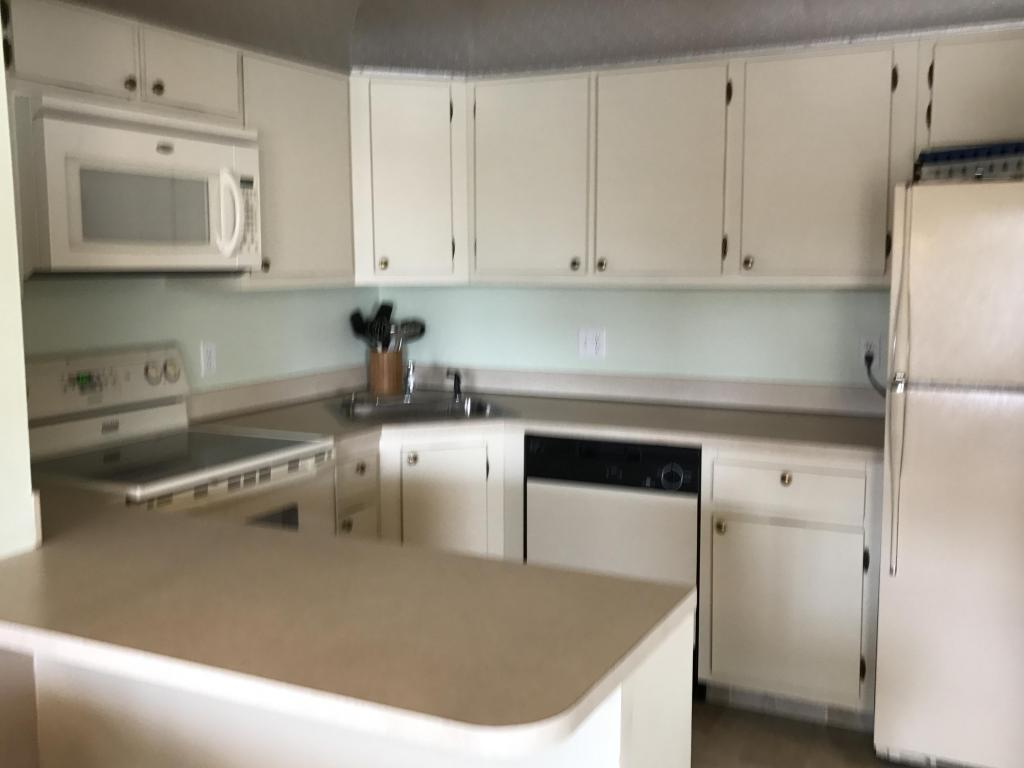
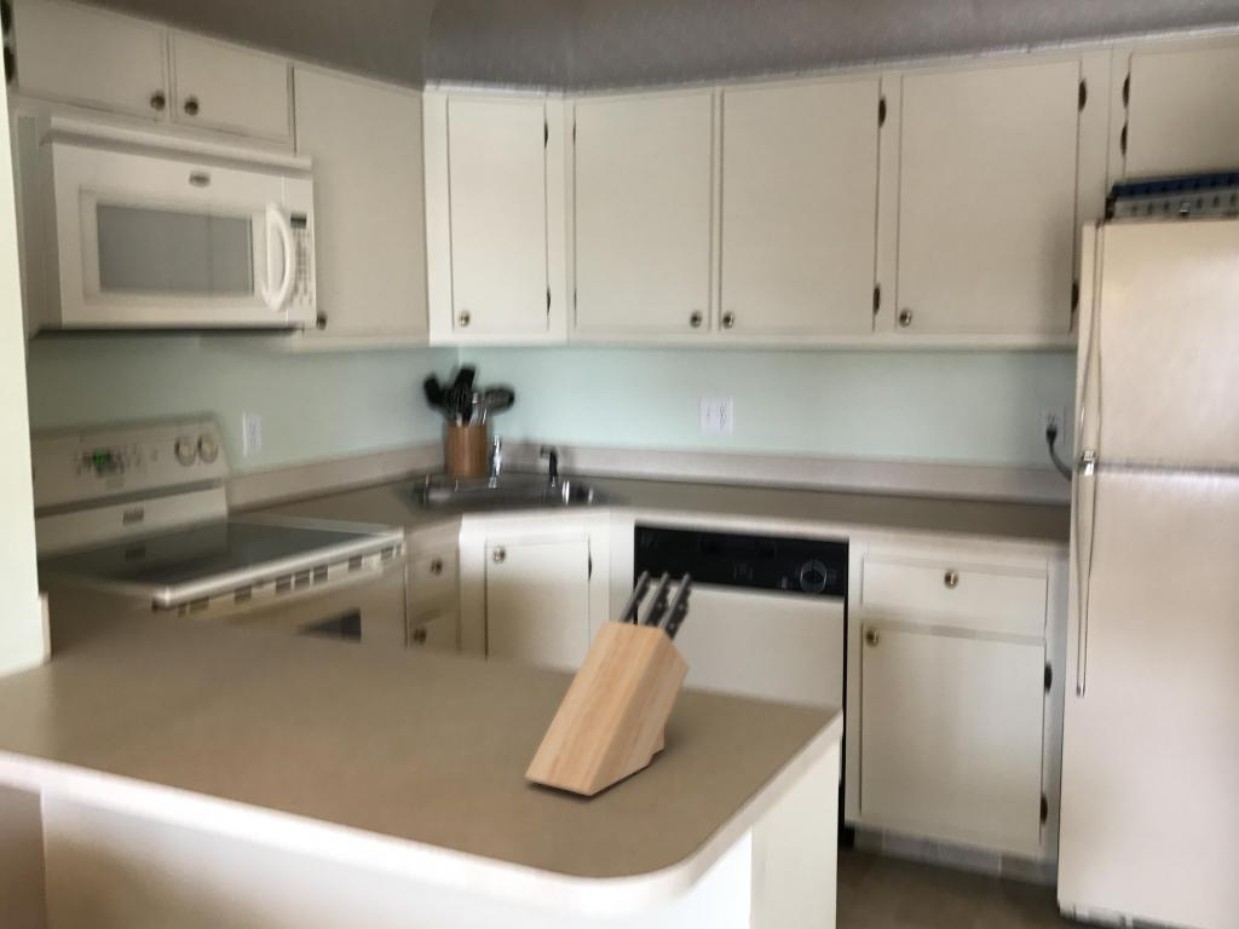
+ knife block [524,570,693,797]
